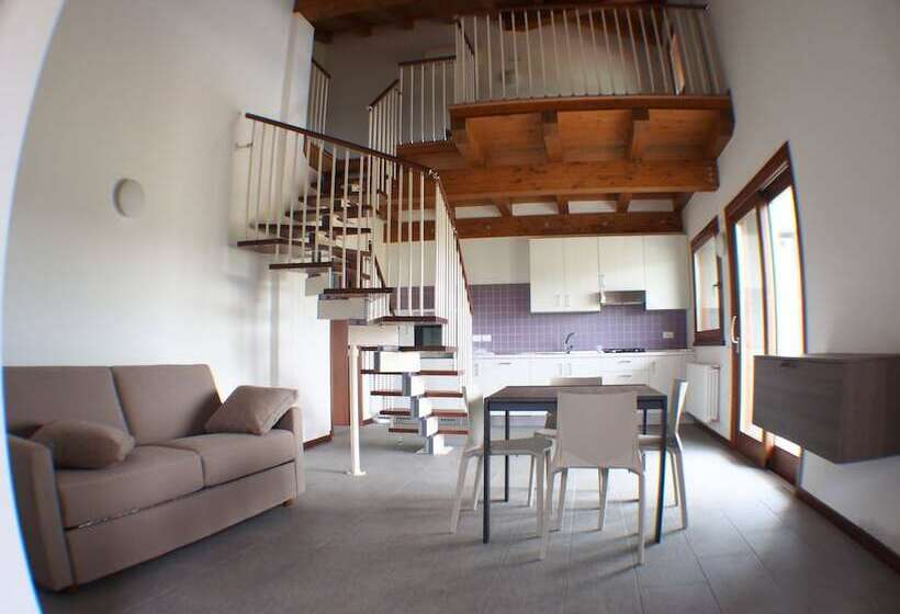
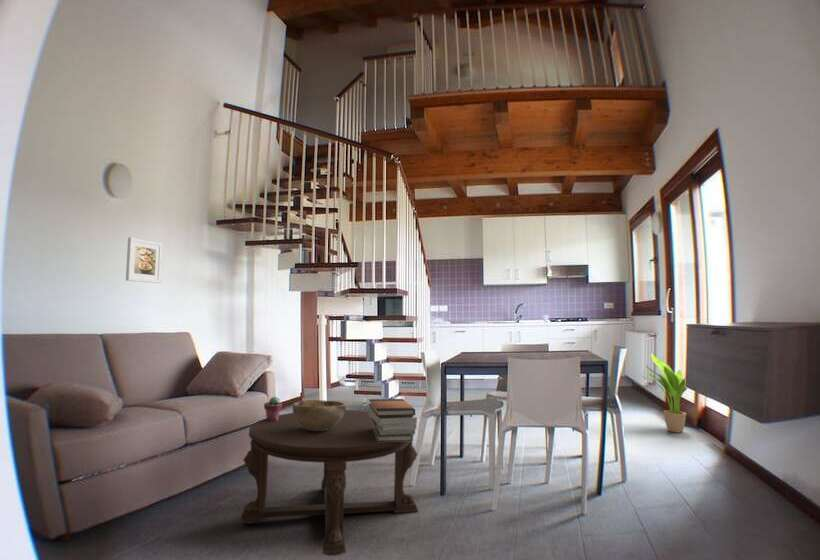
+ book stack [368,398,418,442]
+ potted succulent [263,396,283,421]
+ potted plant [642,353,688,434]
+ decorative bowl [291,399,347,431]
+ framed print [125,236,163,284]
+ coffee table [239,409,419,557]
